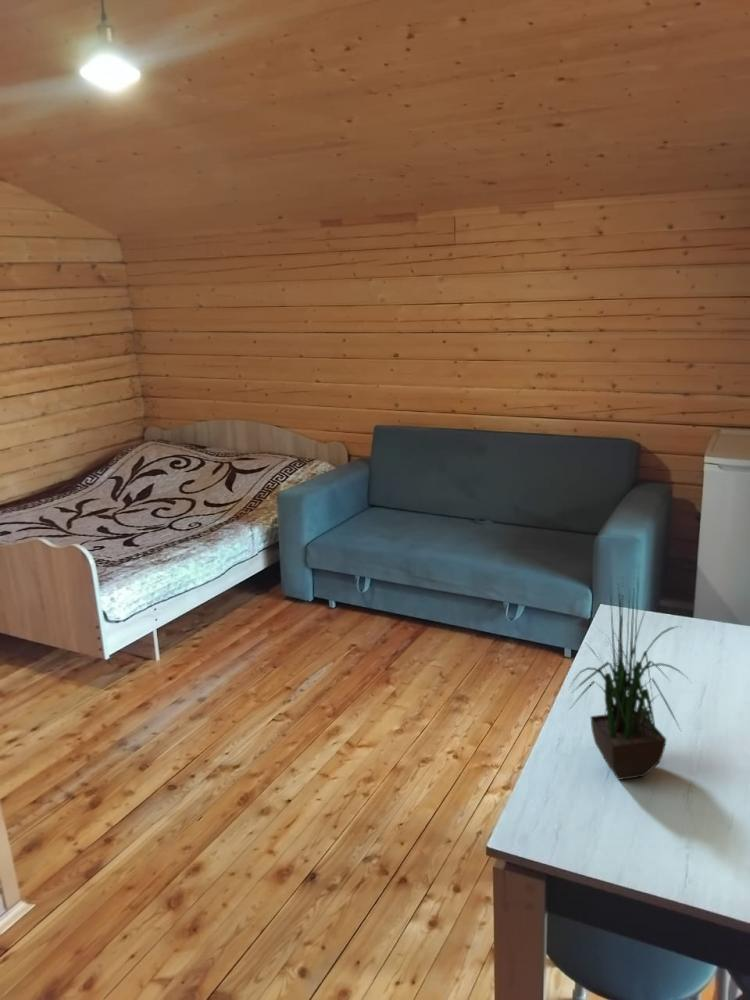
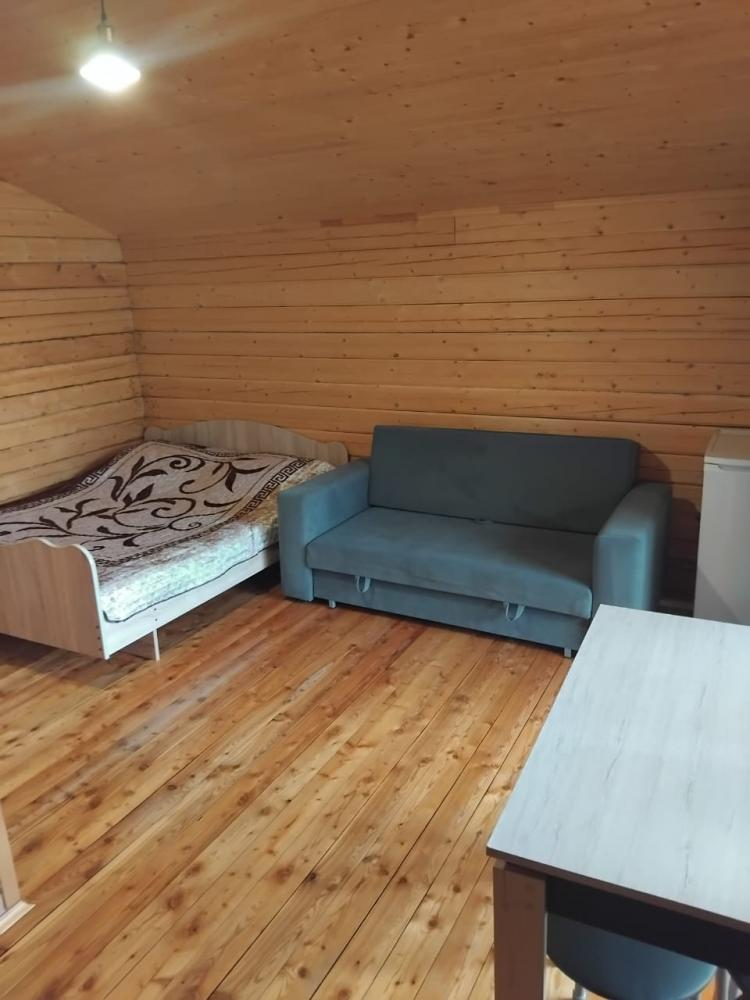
- potted plant [567,566,692,781]
